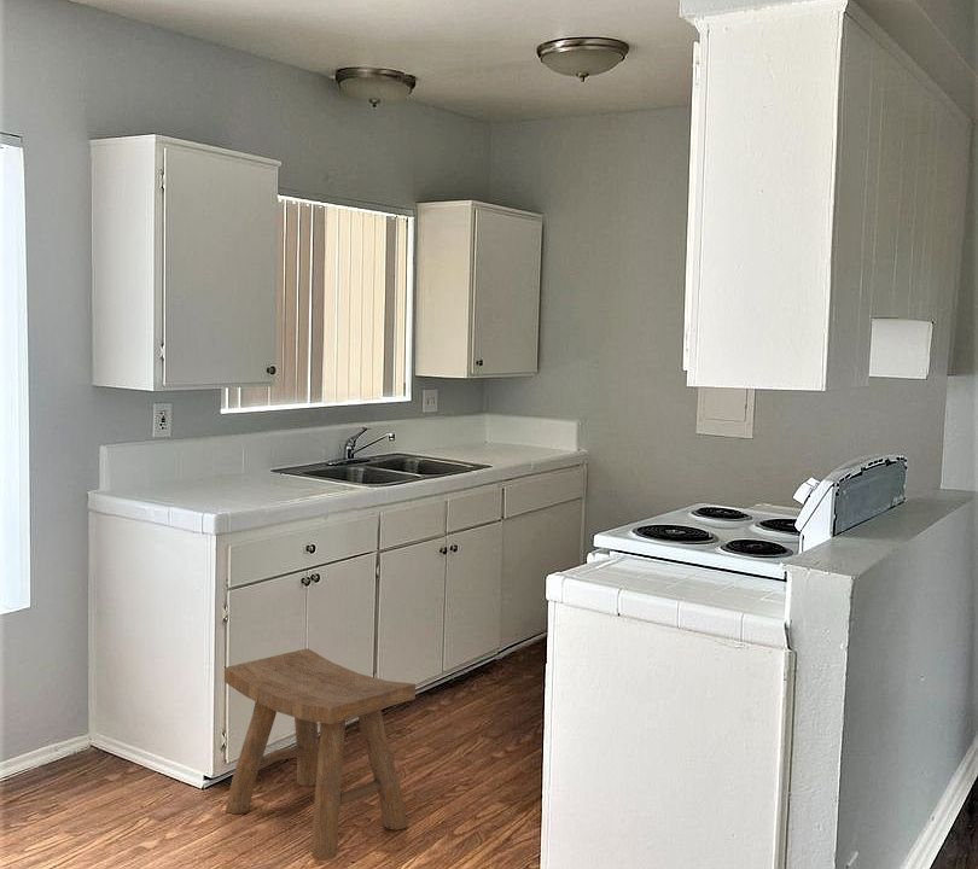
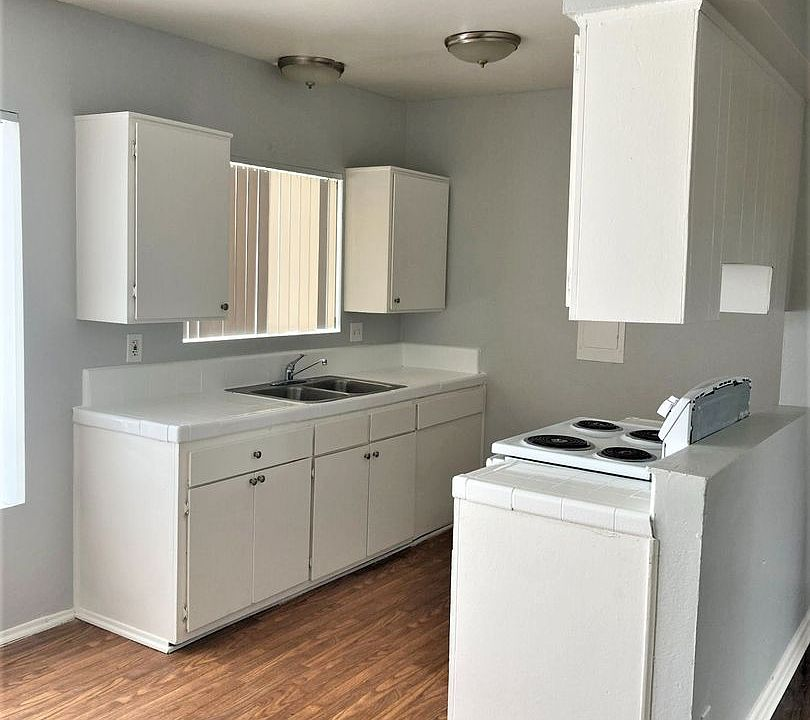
- stool [223,647,417,862]
